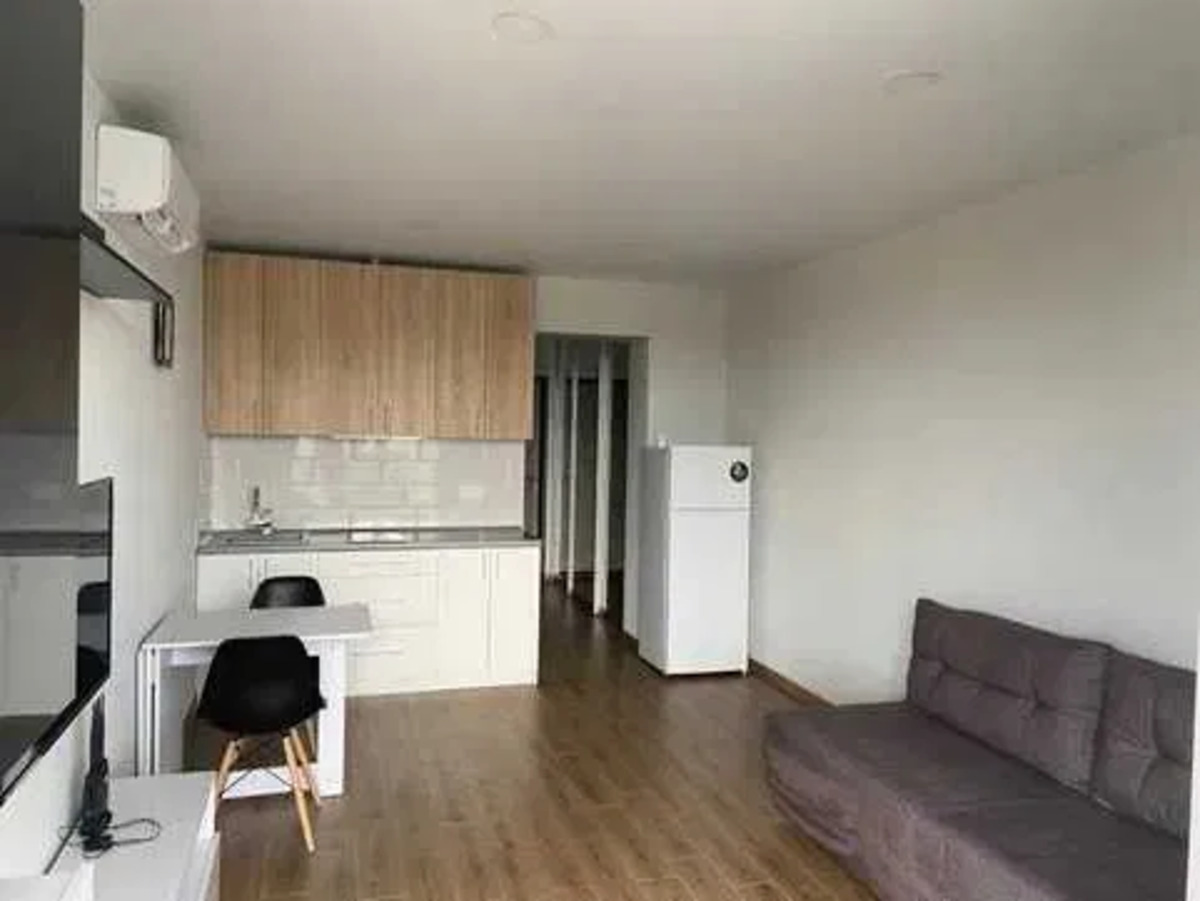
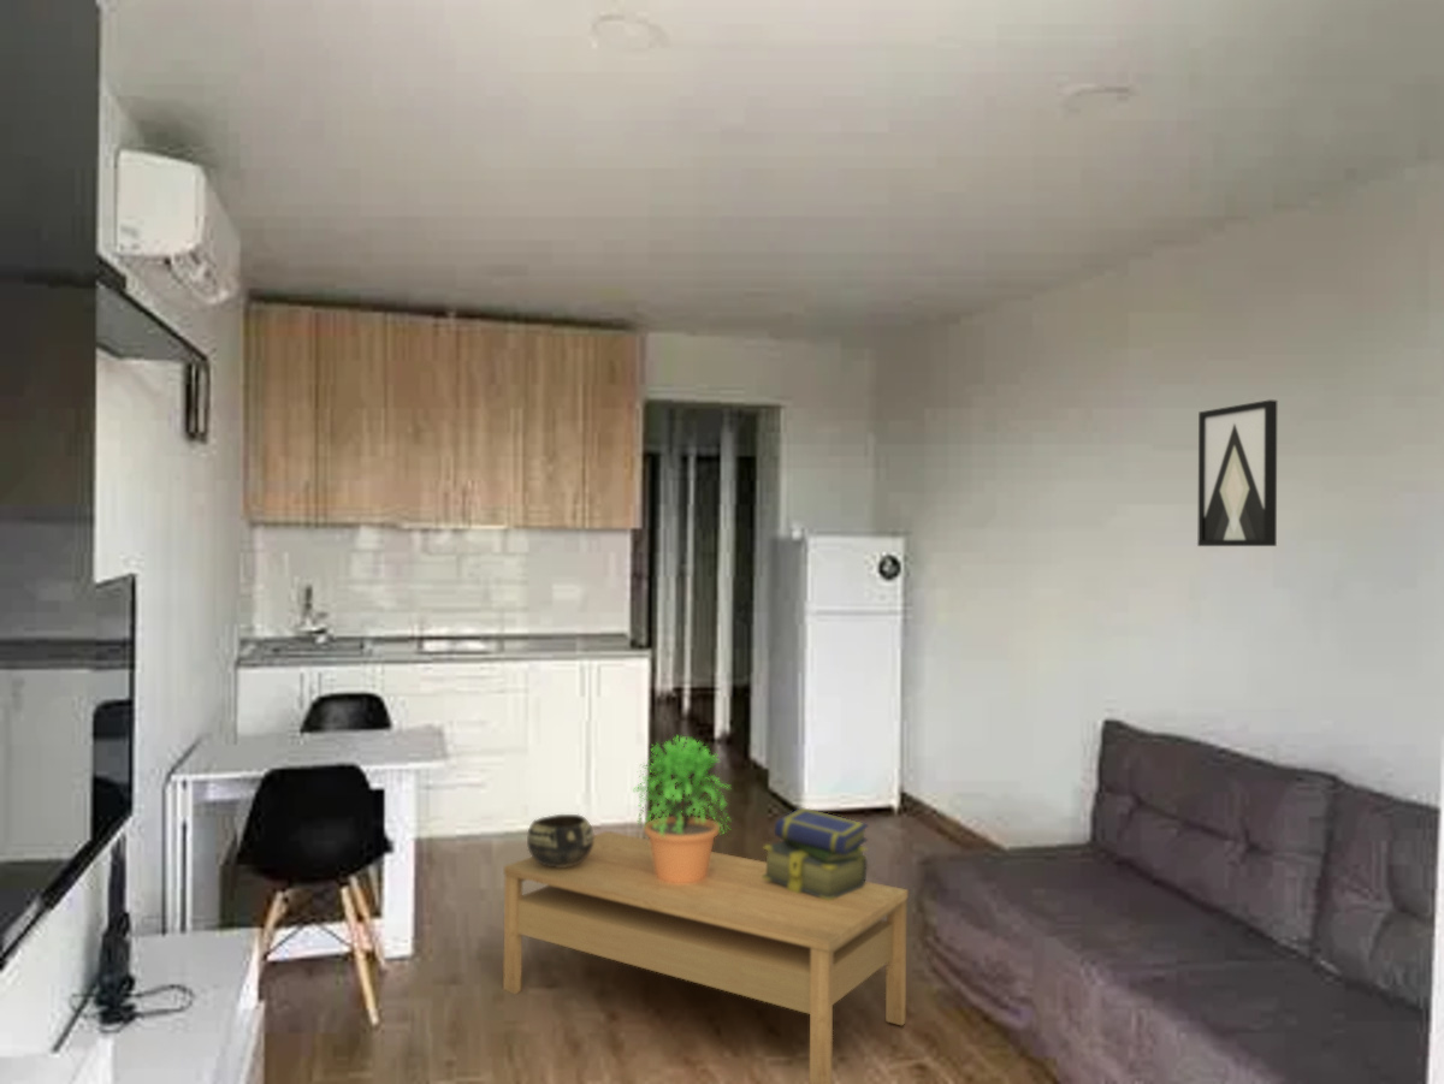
+ ceramic bowl [526,813,594,867]
+ stack of books [762,806,870,901]
+ wall art [1196,398,1278,547]
+ potted plant [629,735,733,883]
+ coffee table [502,830,909,1084]
